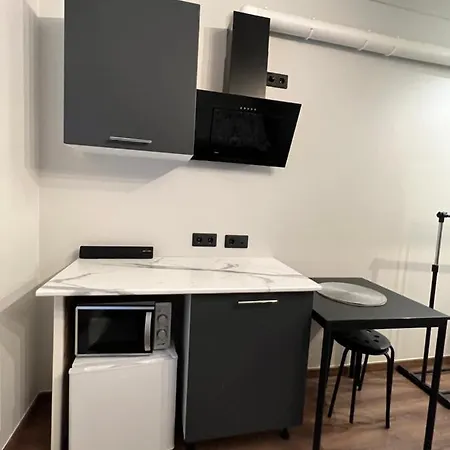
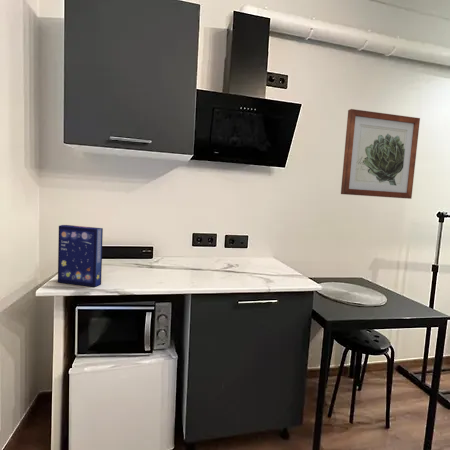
+ cereal box [57,224,104,288]
+ wall art [340,108,421,200]
